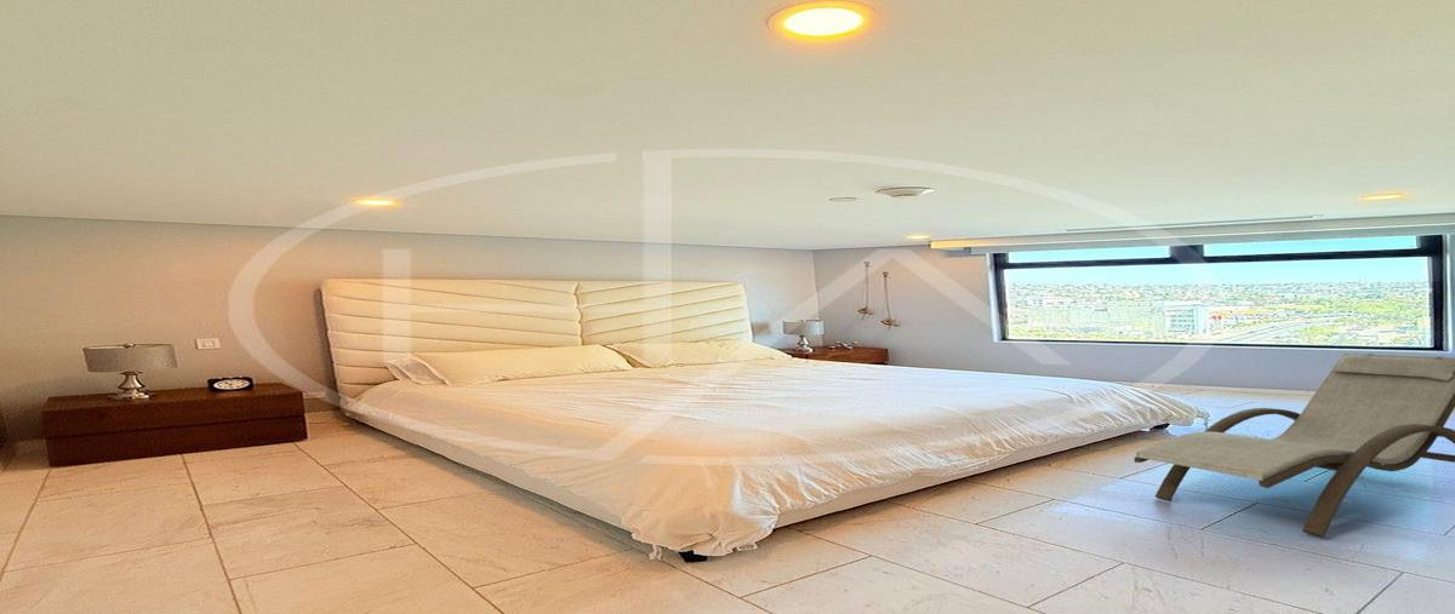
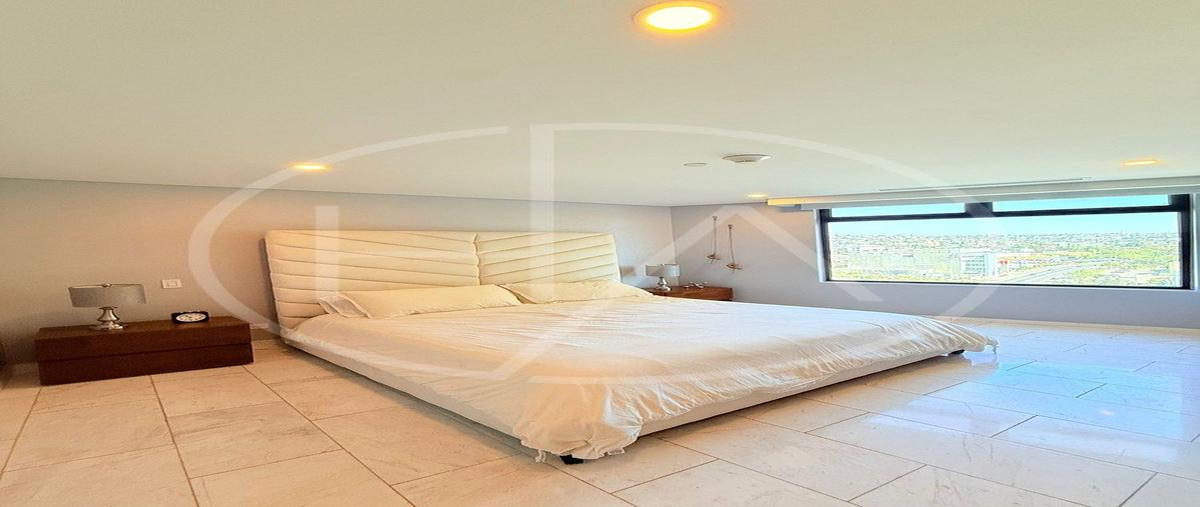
- lounge chair [1134,352,1455,539]
